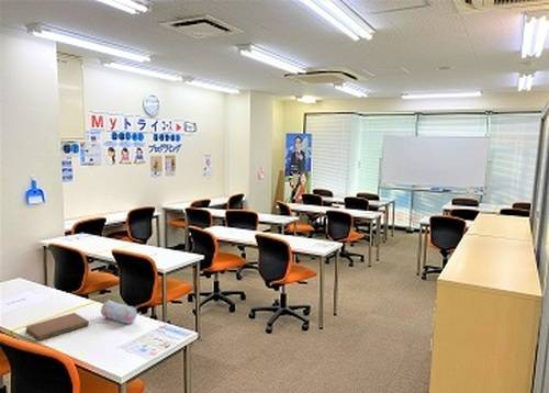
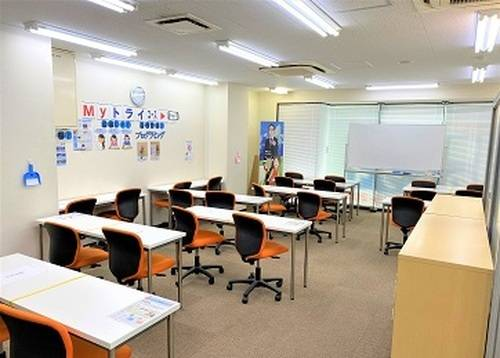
- notebook [24,312,90,341]
- pencil case [100,299,138,325]
